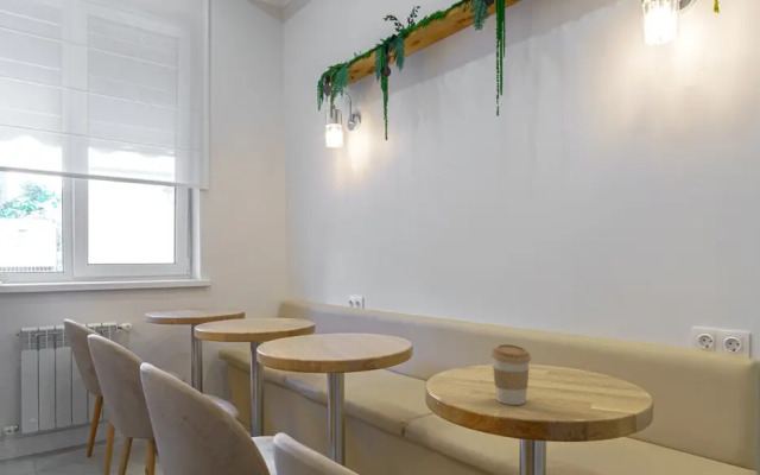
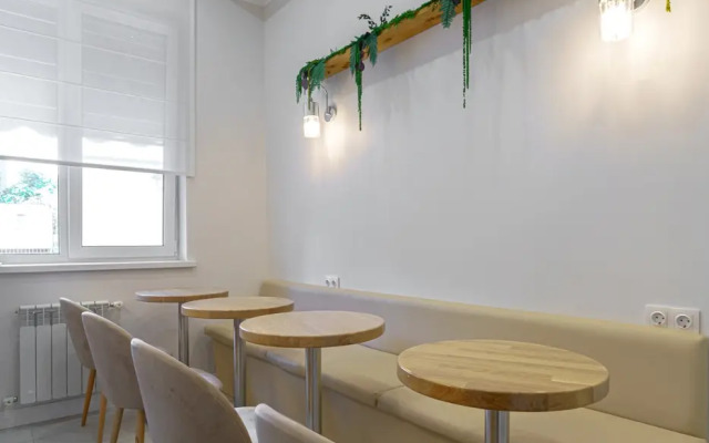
- coffee cup [490,343,532,406]
